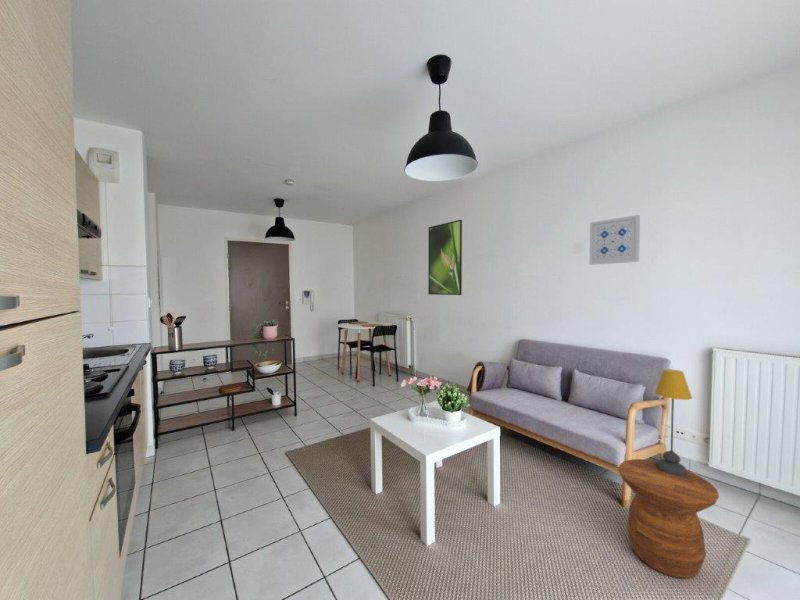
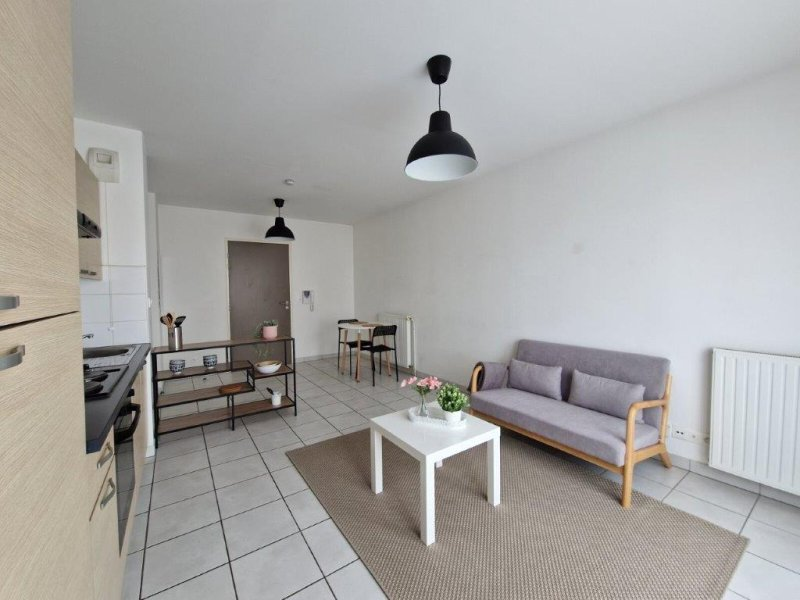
- wall art [589,214,641,266]
- table lamp [654,368,693,476]
- side table [618,458,720,579]
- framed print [427,219,463,296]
